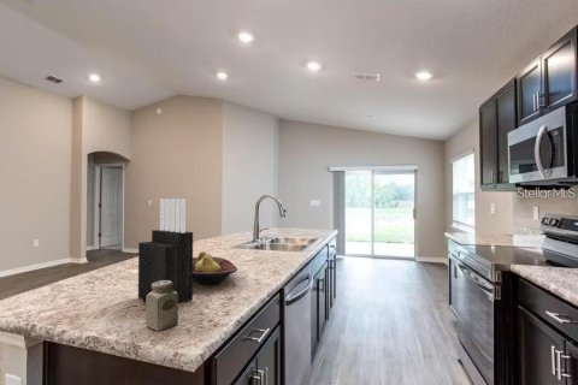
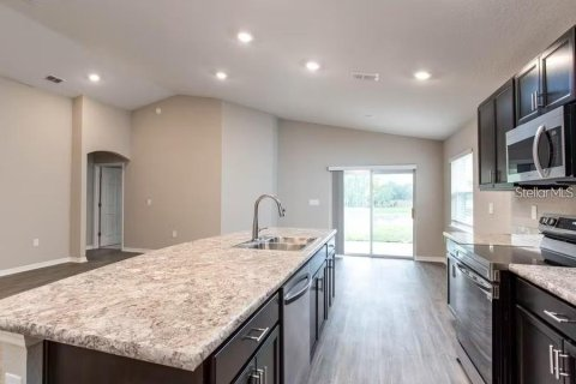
- knife block [137,197,194,304]
- fruit bowl [193,250,238,286]
- salt shaker [144,280,179,332]
